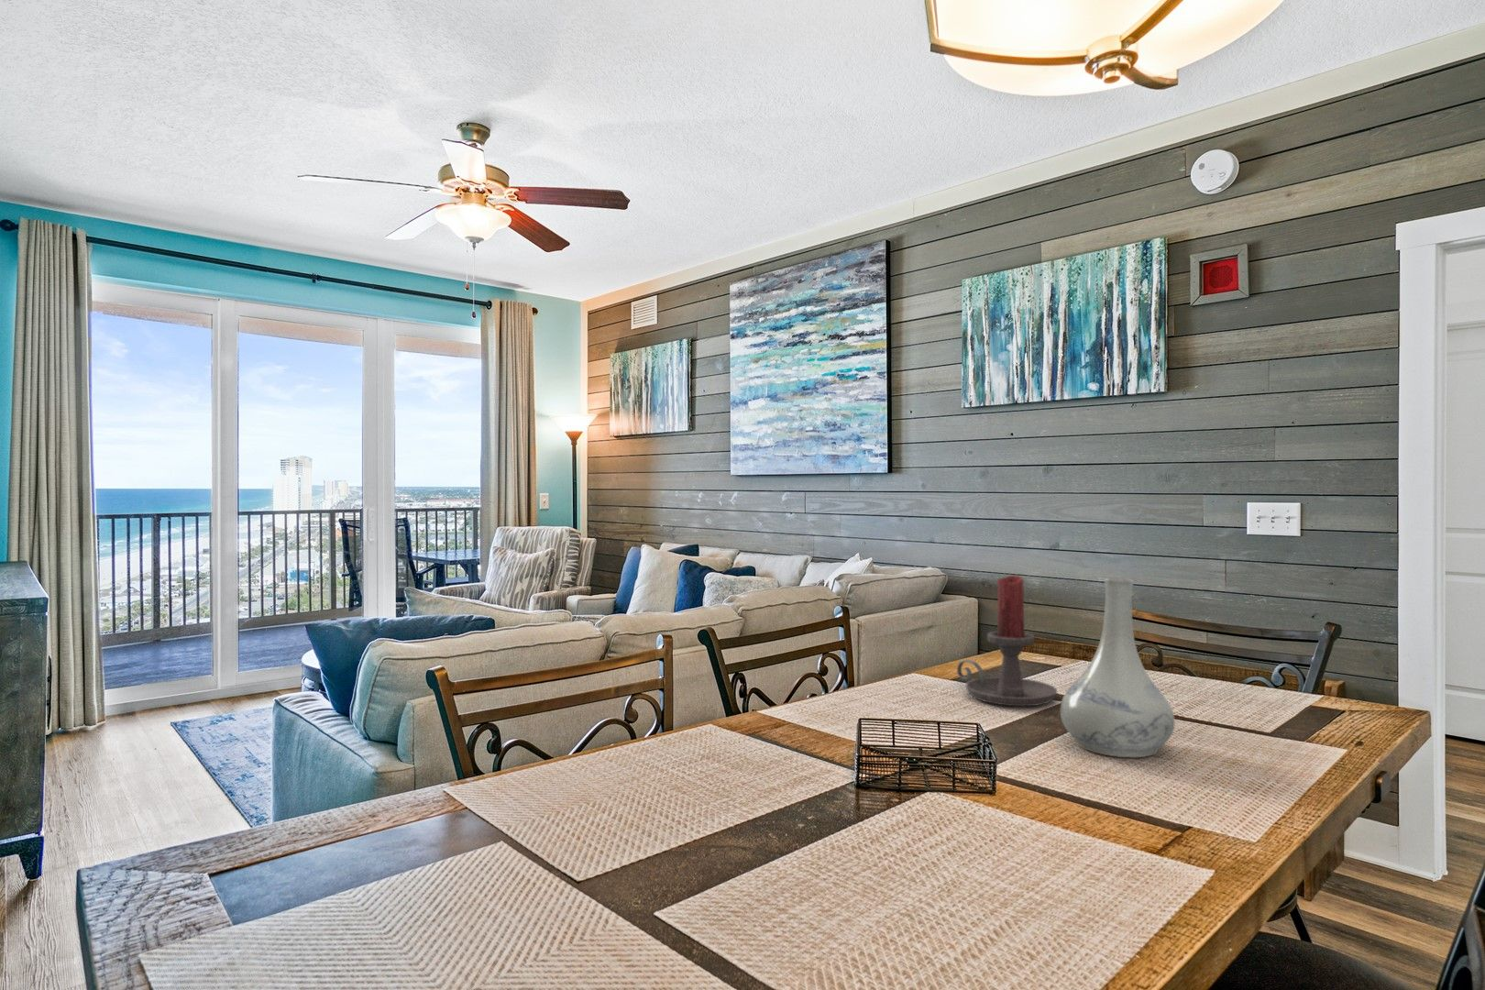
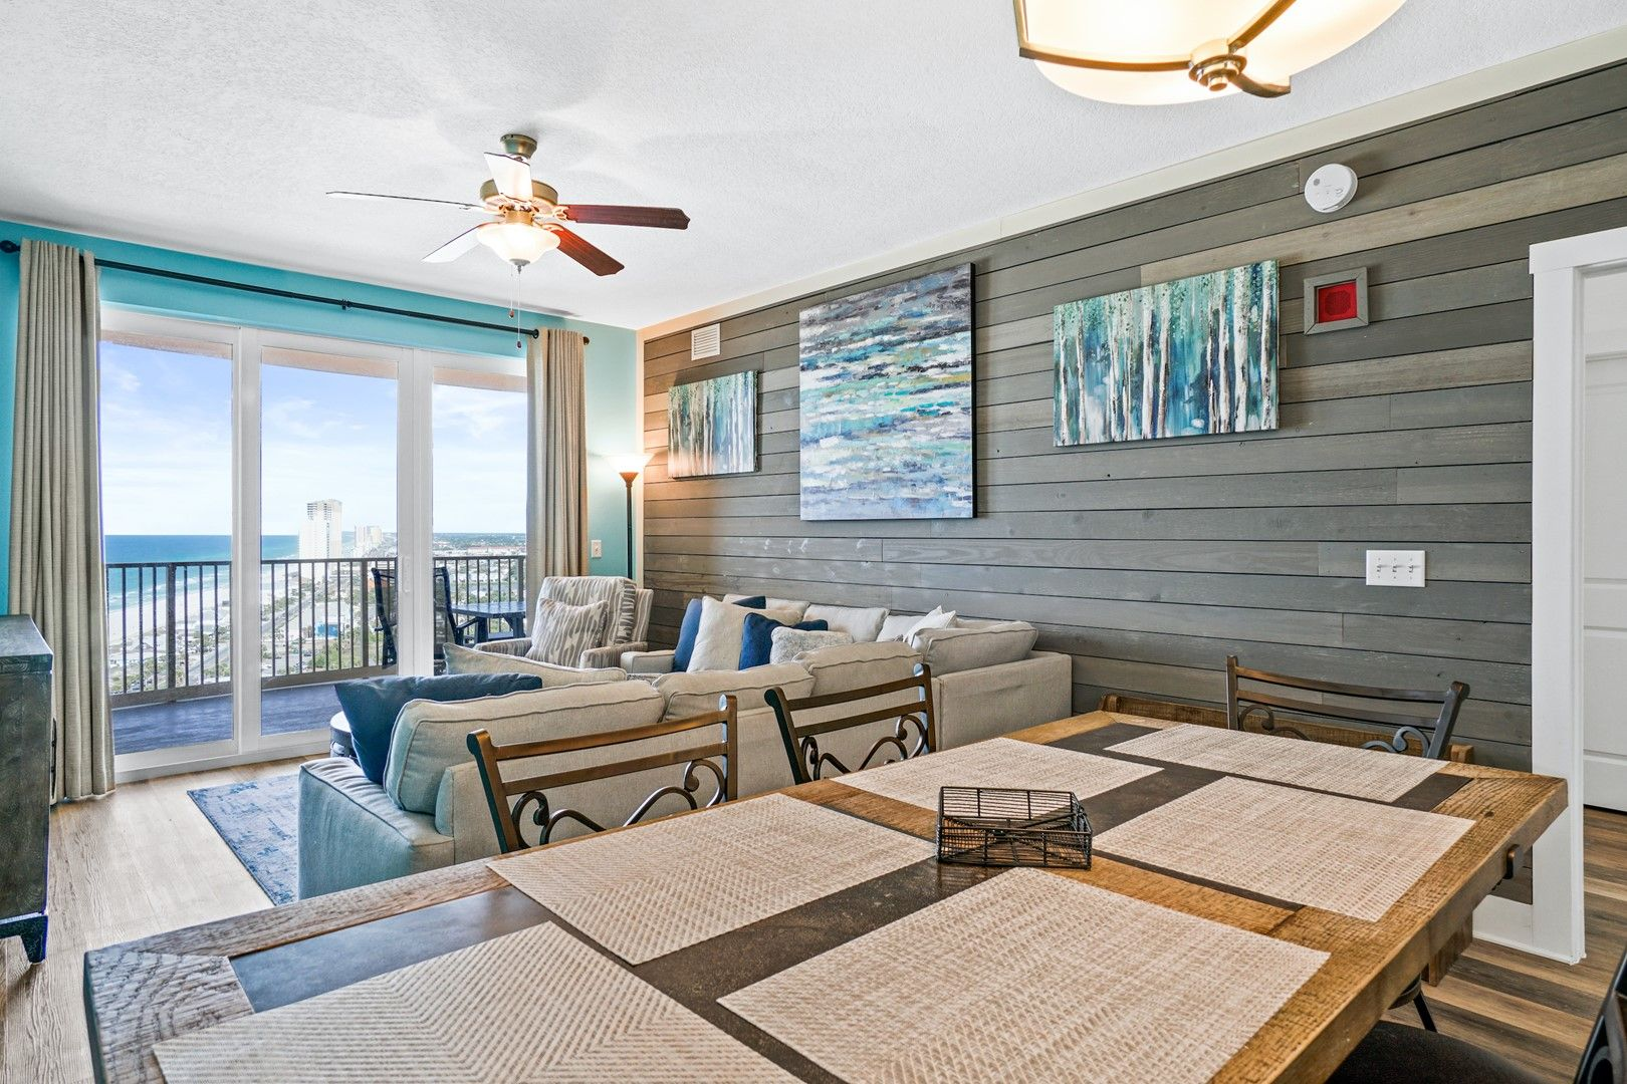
- candle holder [956,575,1057,707]
- vase [1059,577,1176,758]
